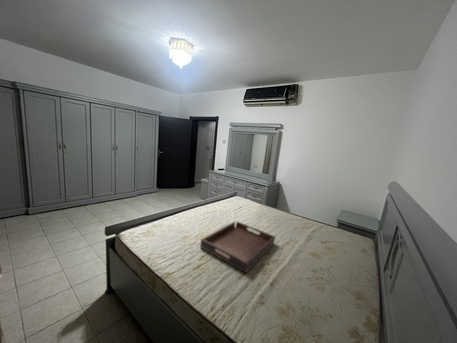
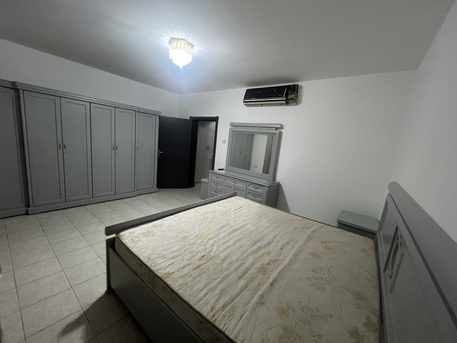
- serving tray [199,220,276,274]
